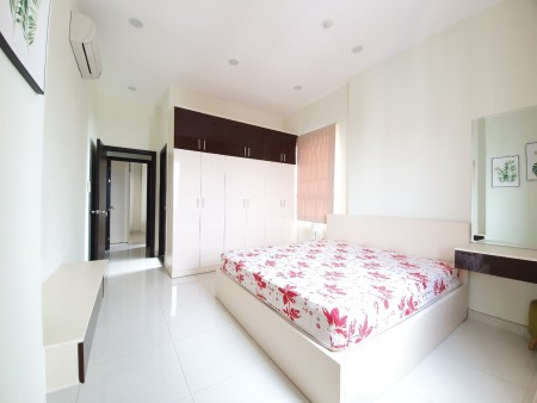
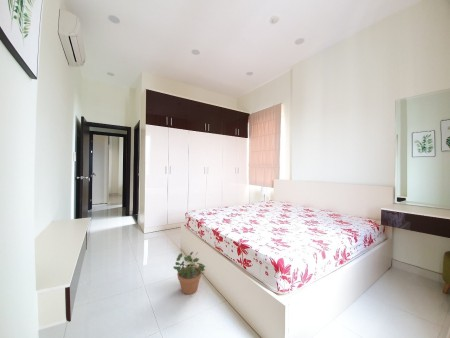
+ potted plant [172,251,206,295]
